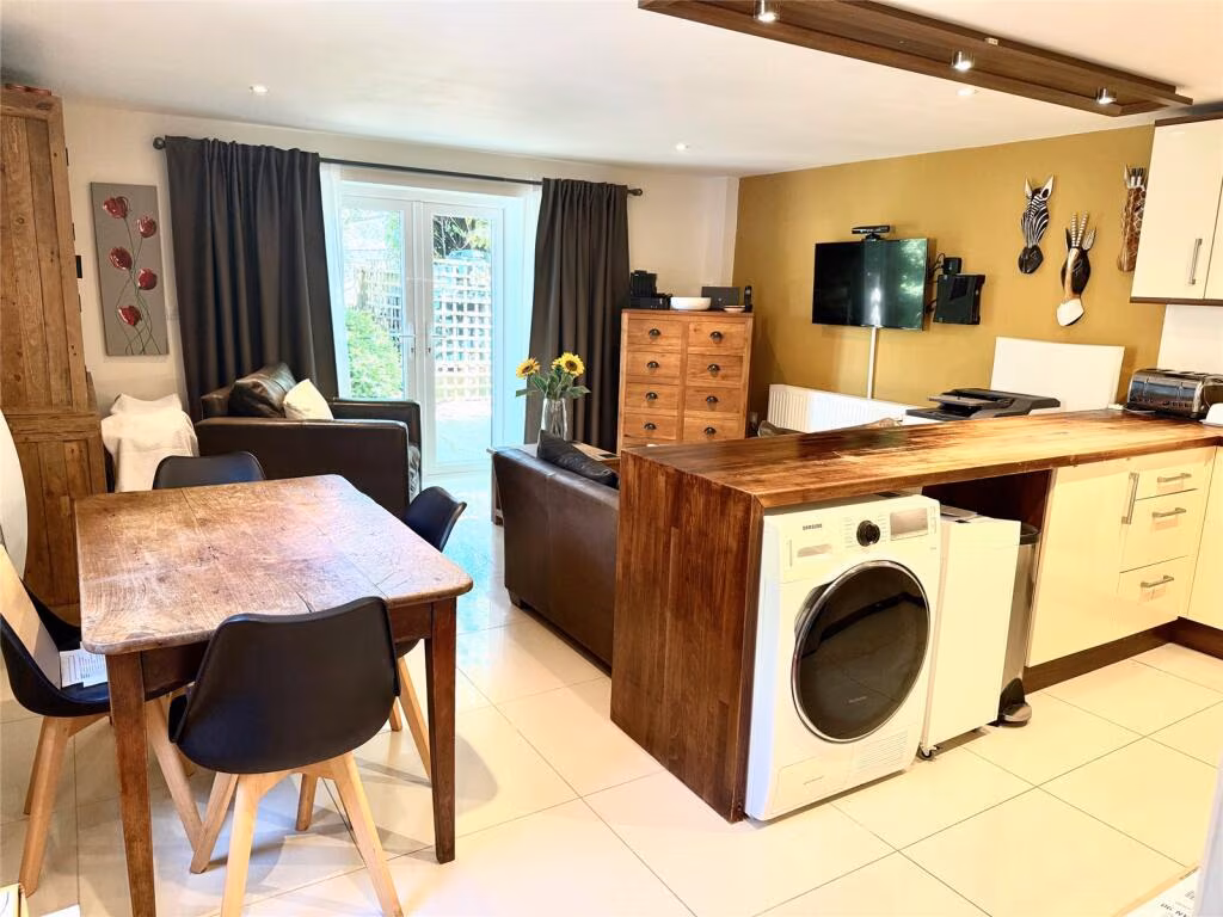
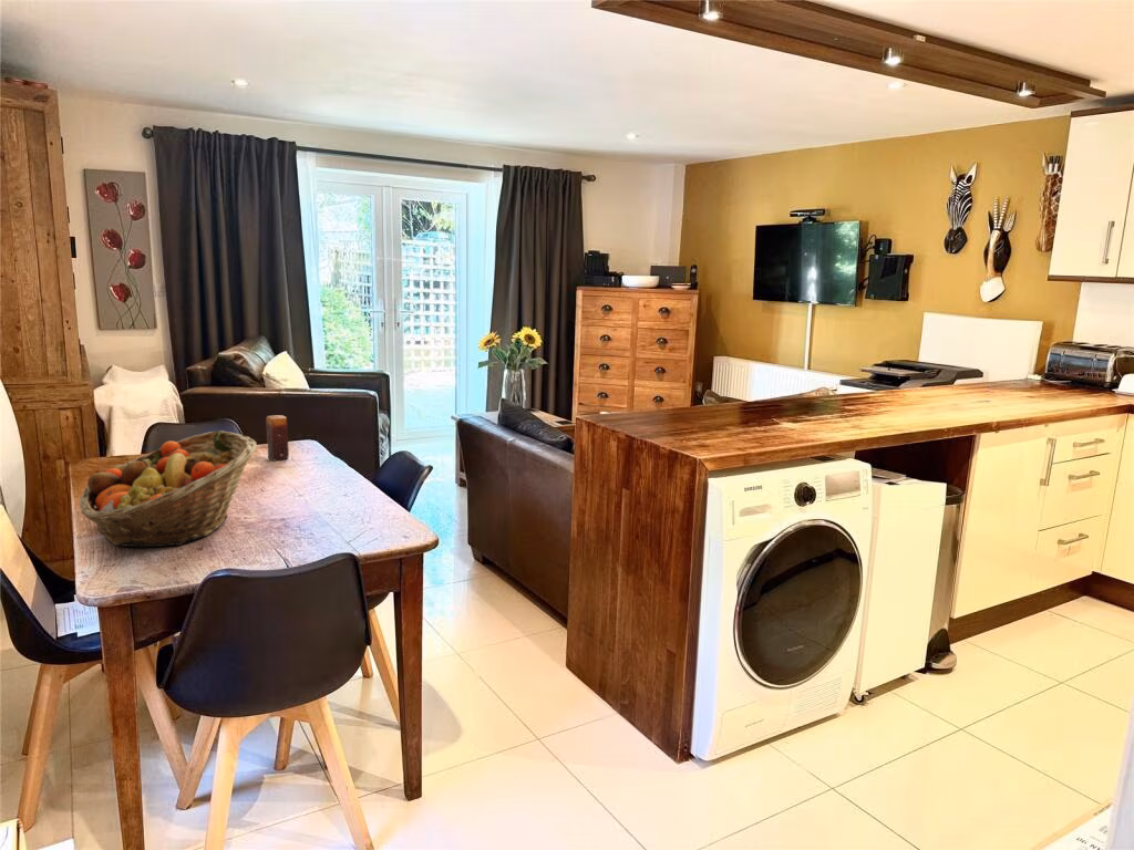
+ candle [265,414,290,462]
+ fruit basket [79,429,257,548]
